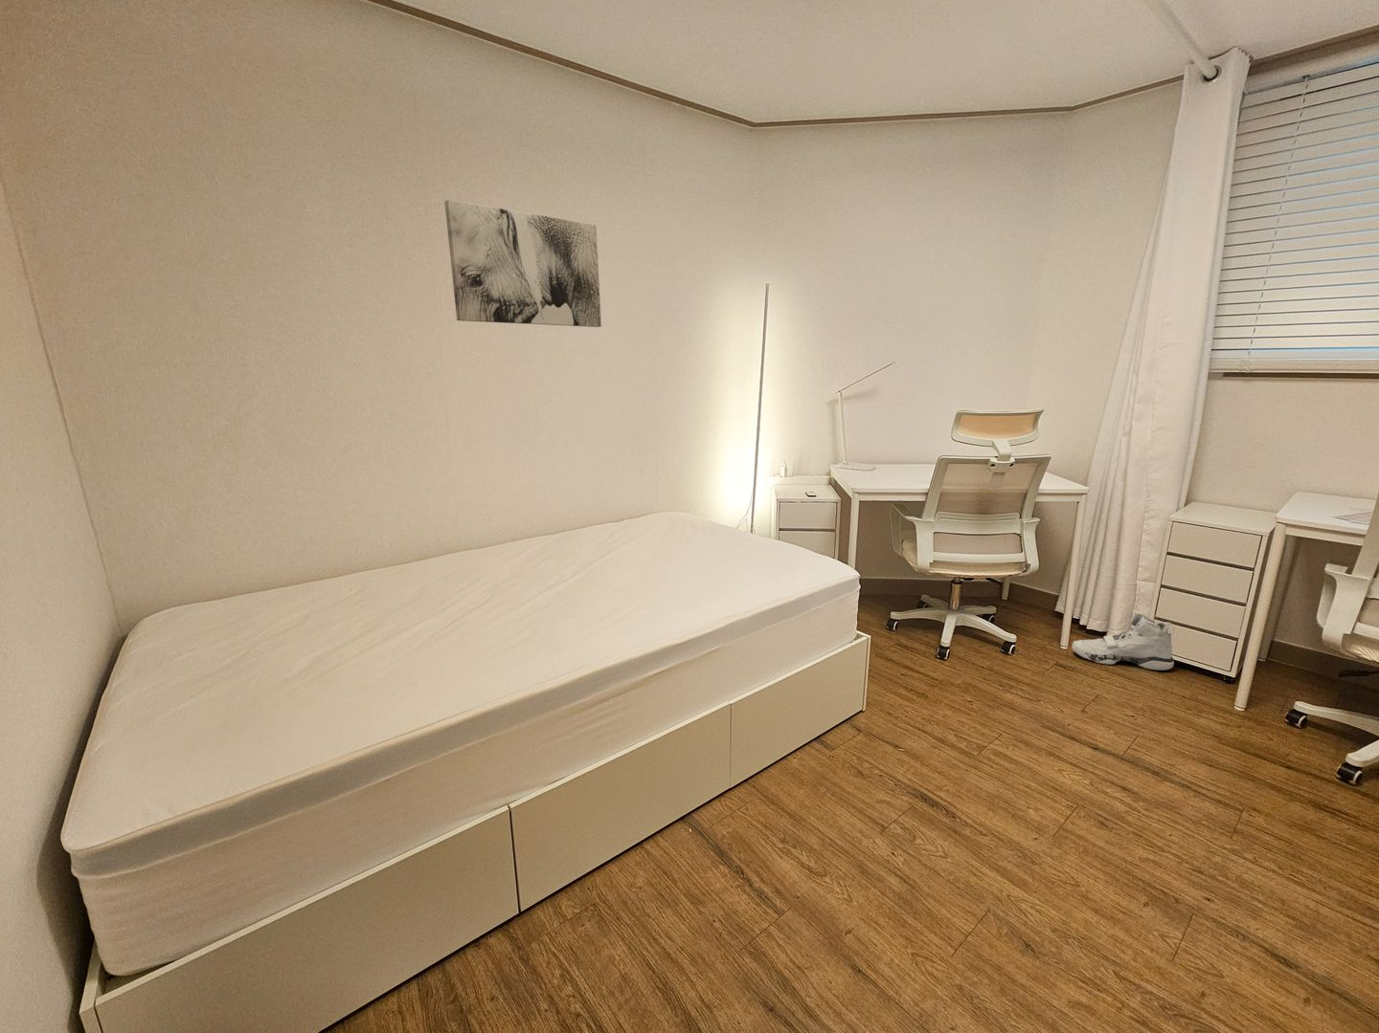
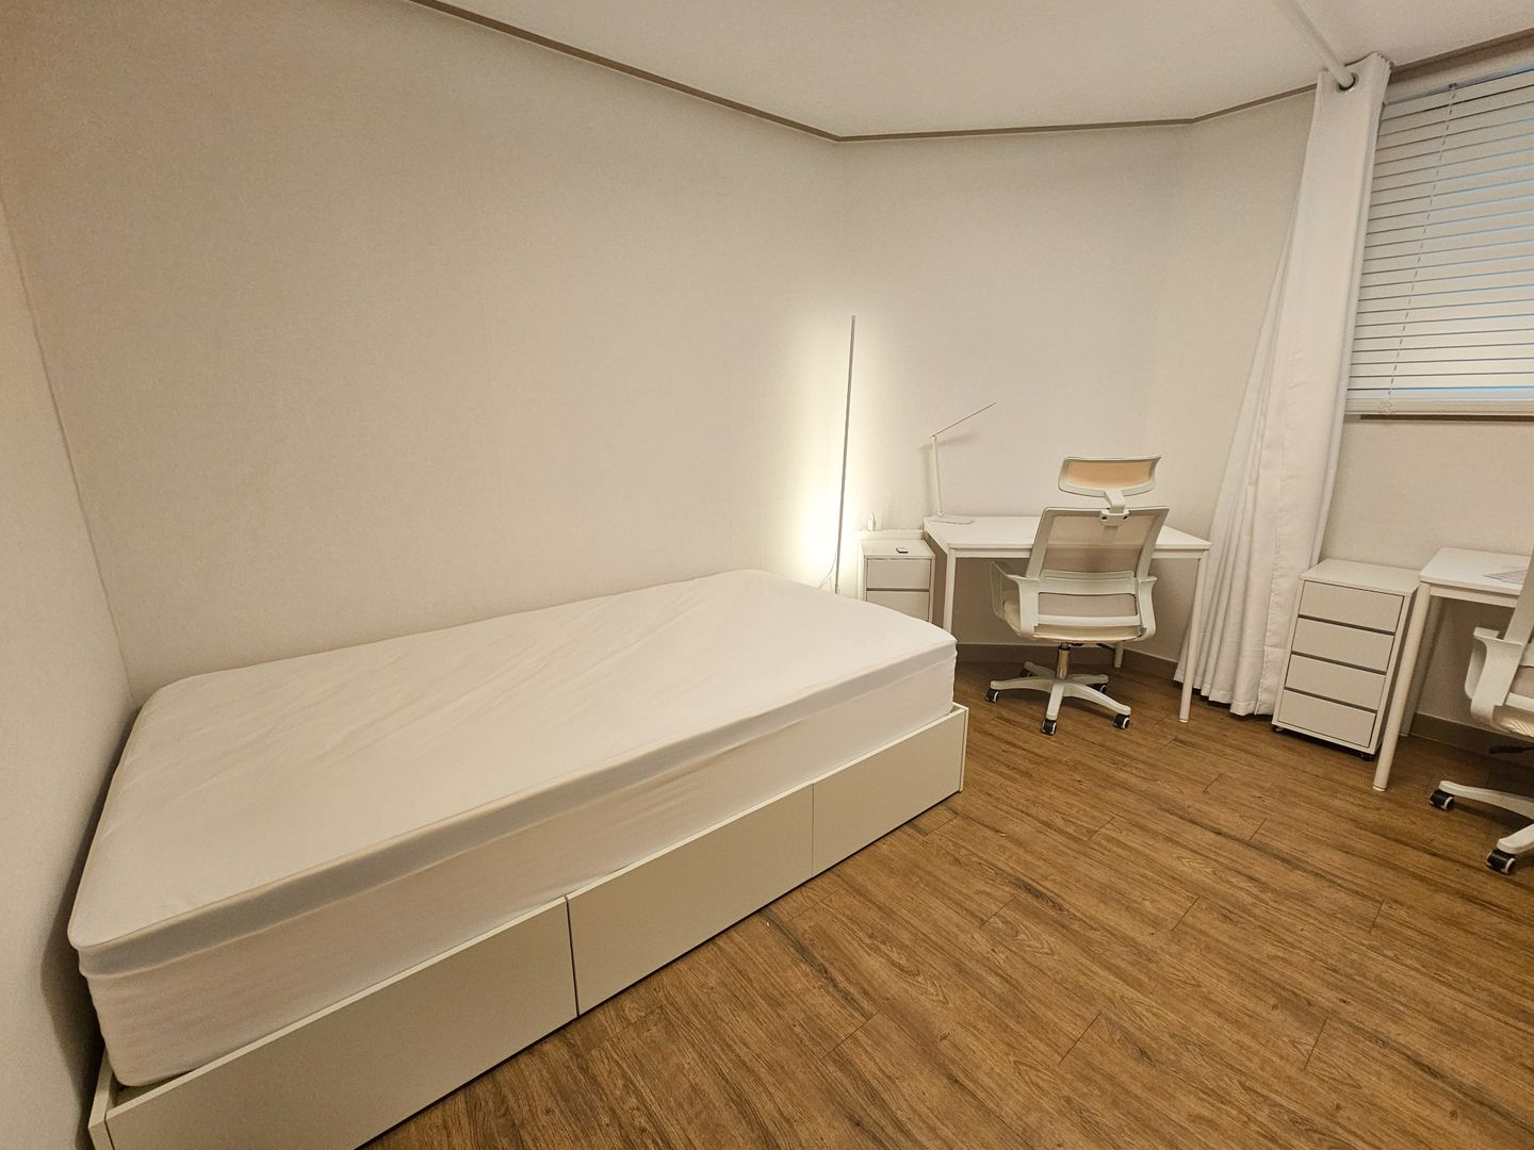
- wall art [443,199,603,328]
- sneaker [1071,612,1175,672]
